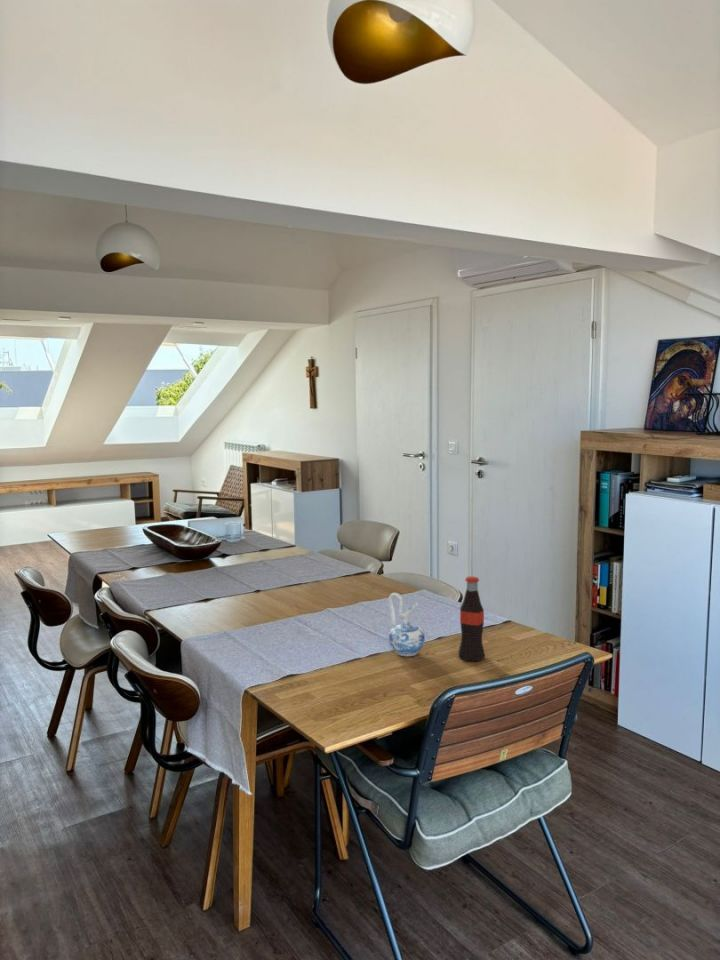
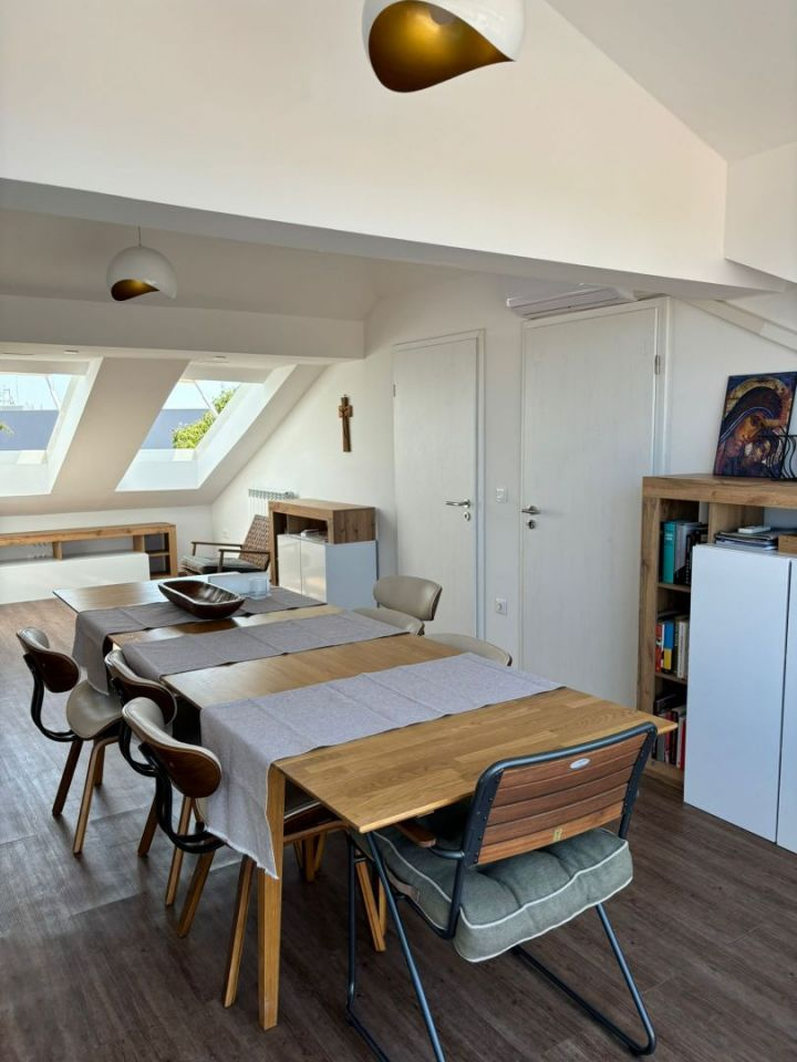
- ceramic pitcher [387,592,426,657]
- bottle [457,575,486,662]
